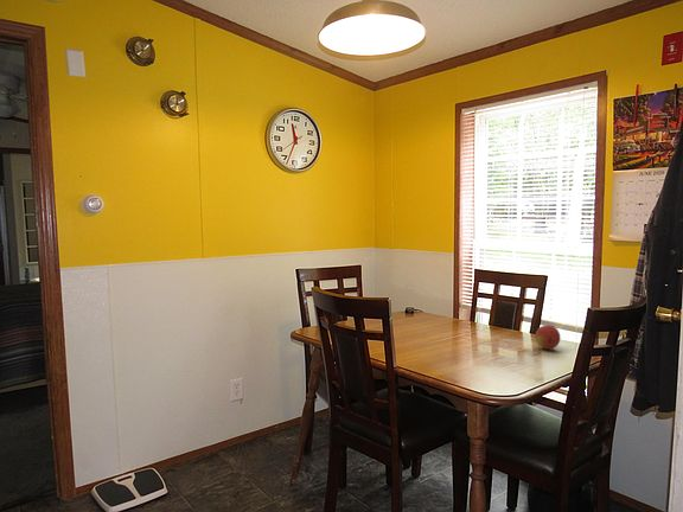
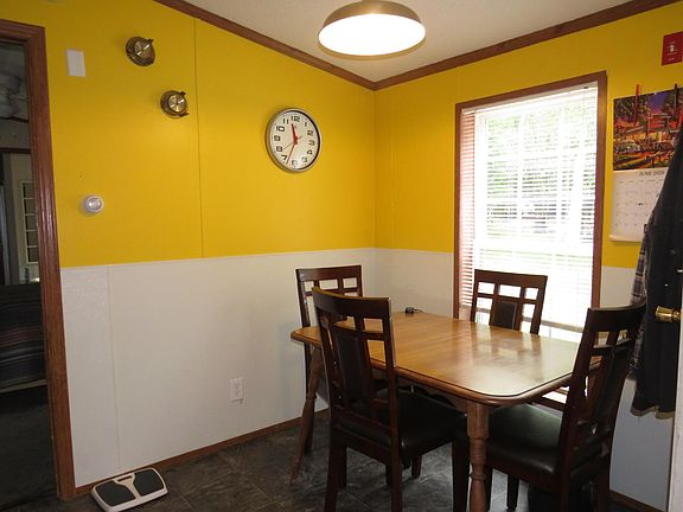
- fruit [535,324,562,351]
